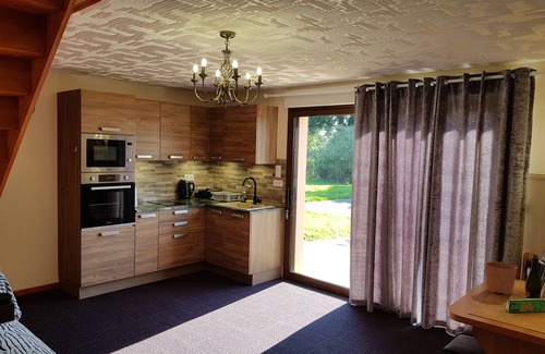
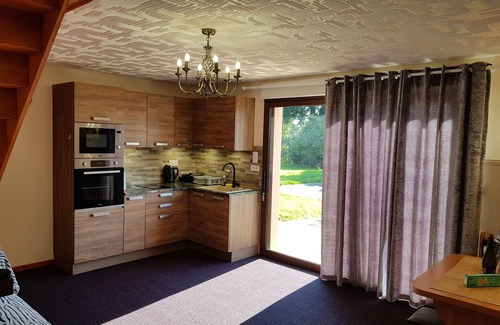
- plant pot [484,252,519,296]
